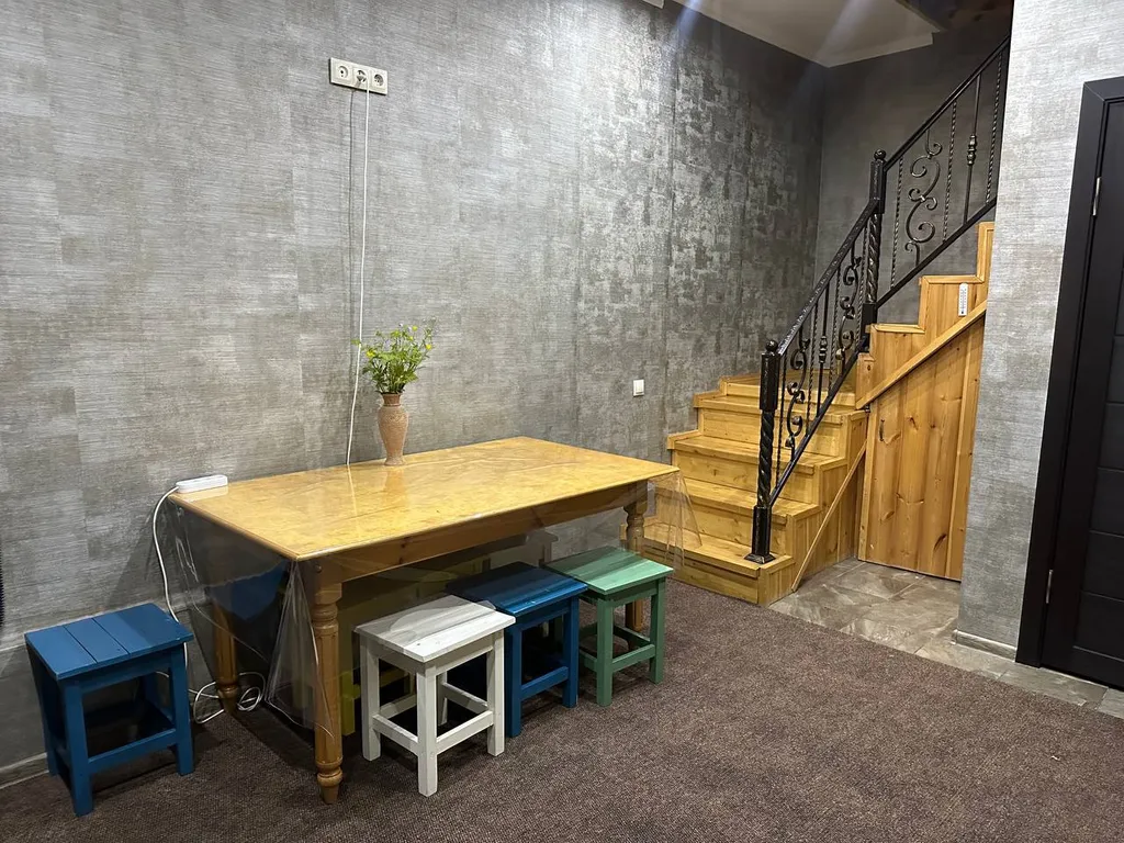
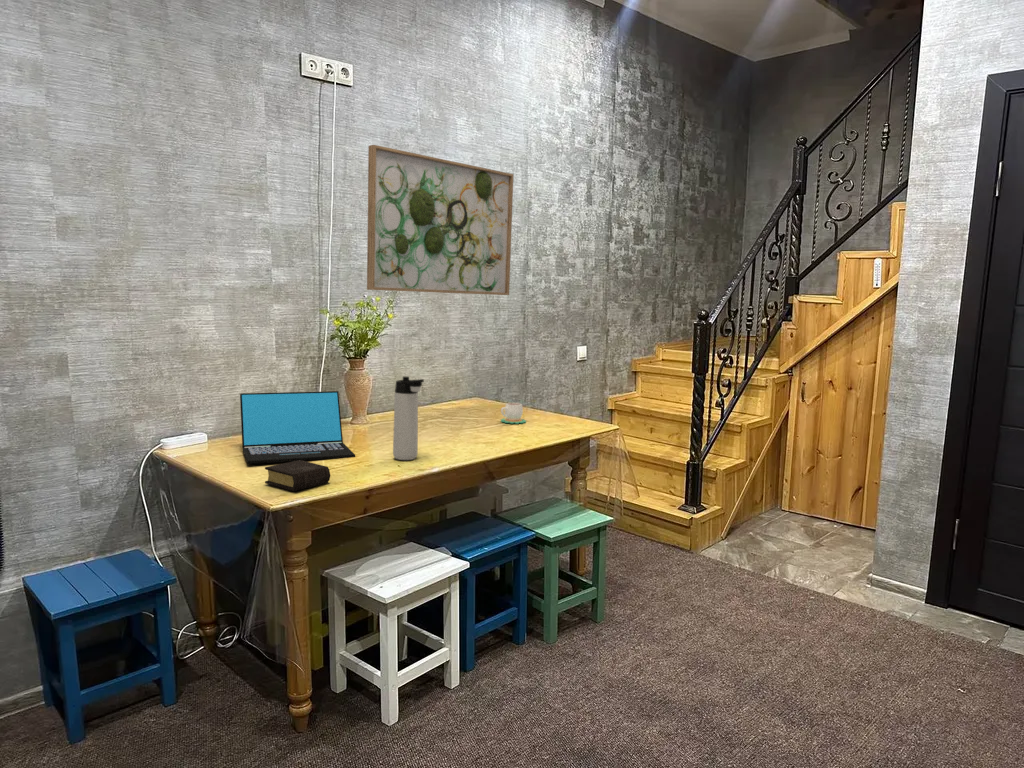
+ laptop [239,390,356,465]
+ thermos bottle [392,376,425,461]
+ wall art [366,144,514,296]
+ mug [499,402,527,425]
+ book [264,460,332,492]
